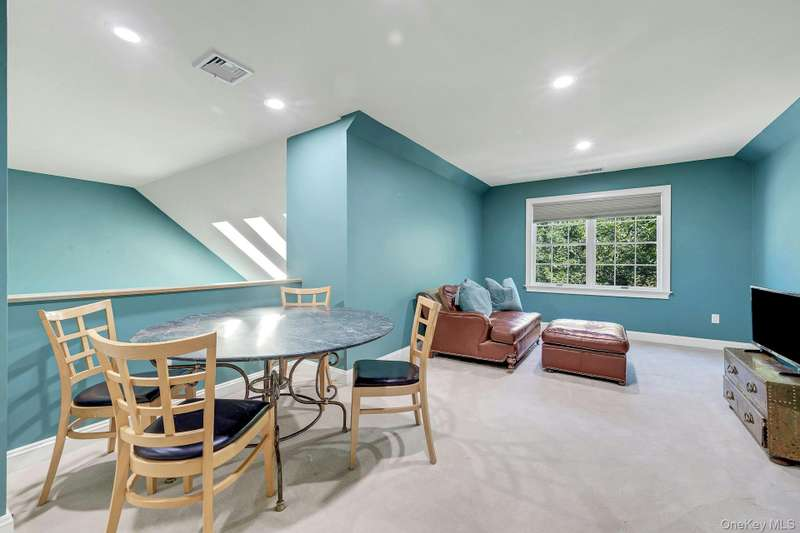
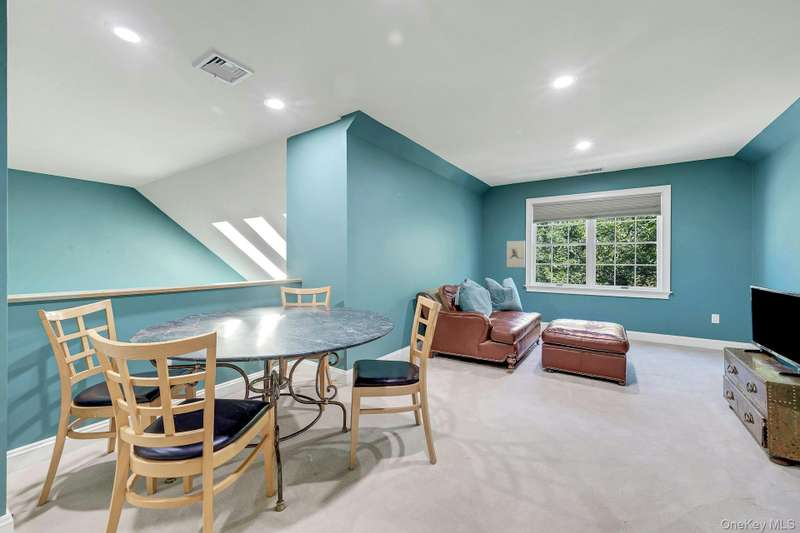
+ wall sculpture [506,240,526,269]
